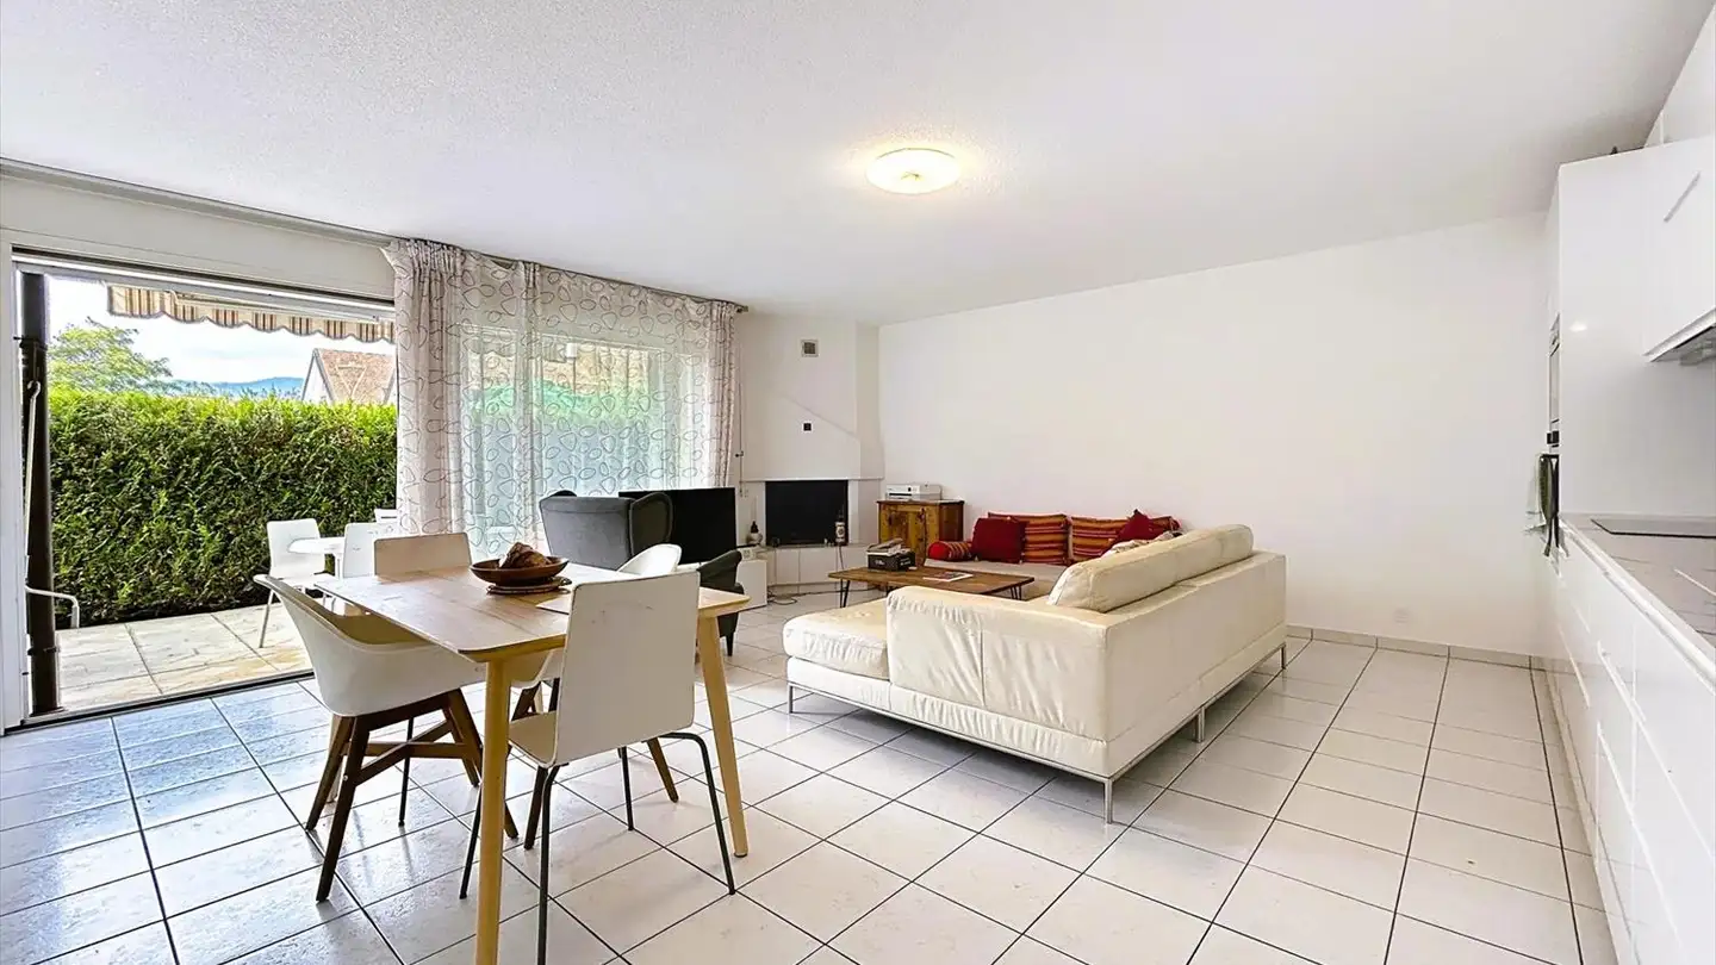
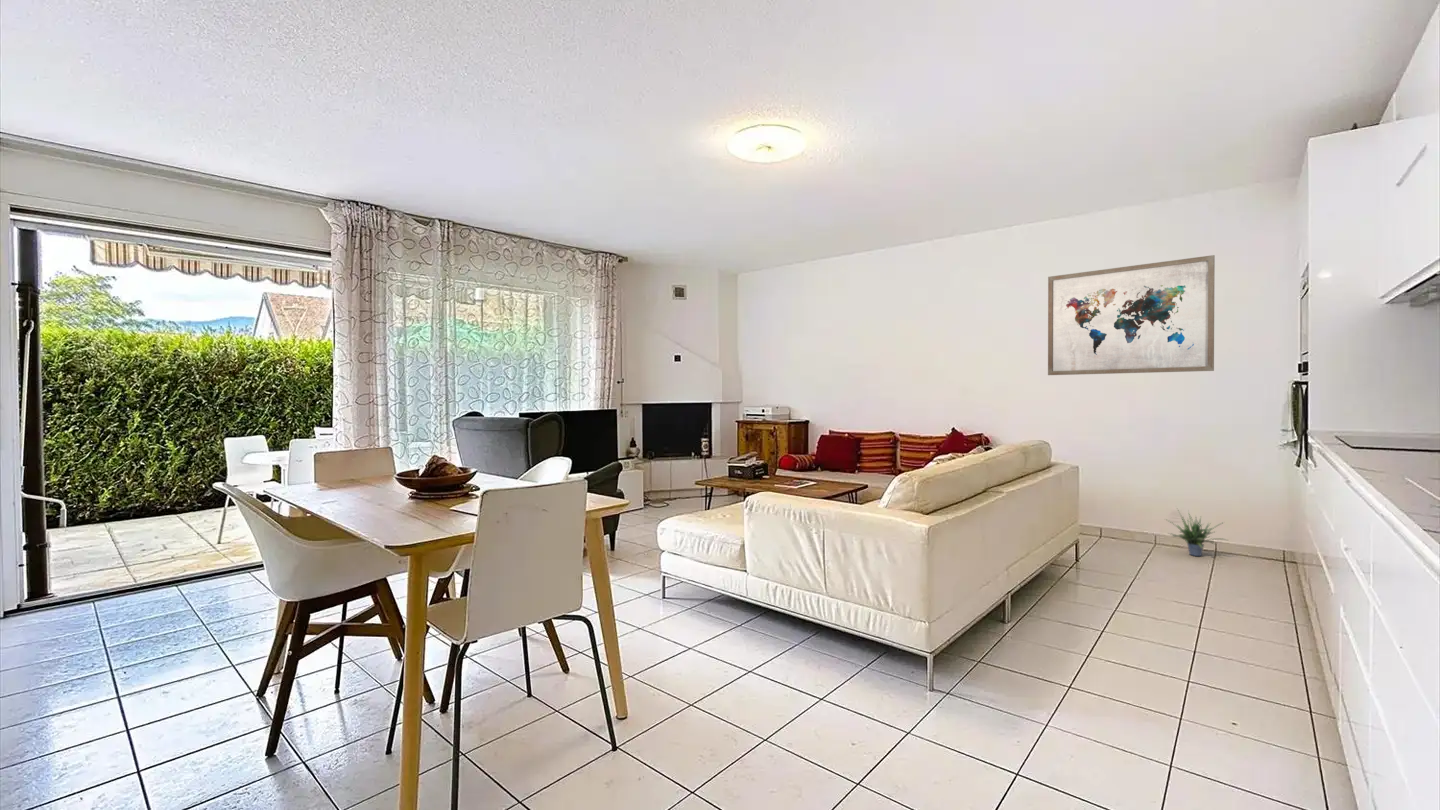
+ potted plant [1164,506,1228,557]
+ wall art [1047,254,1216,376]
